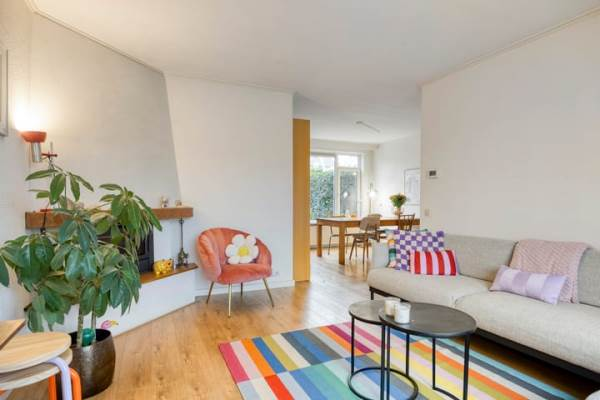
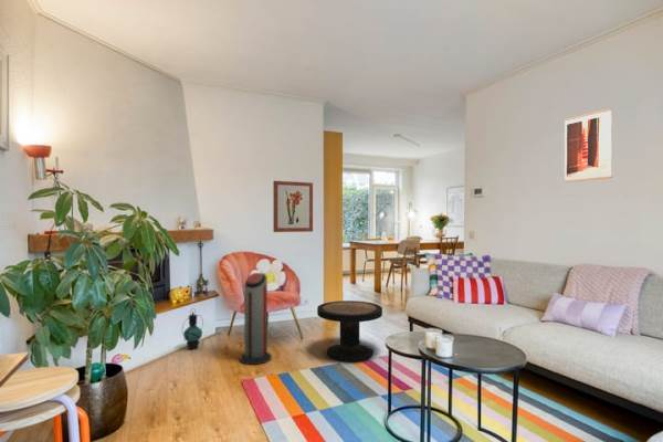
+ air purifier [239,272,273,366]
+ wall art [272,180,314,233]
+ side table [316,299,383,364]
+ lantern [181,307,204,350]
+ wall art [564,107,612,183]
